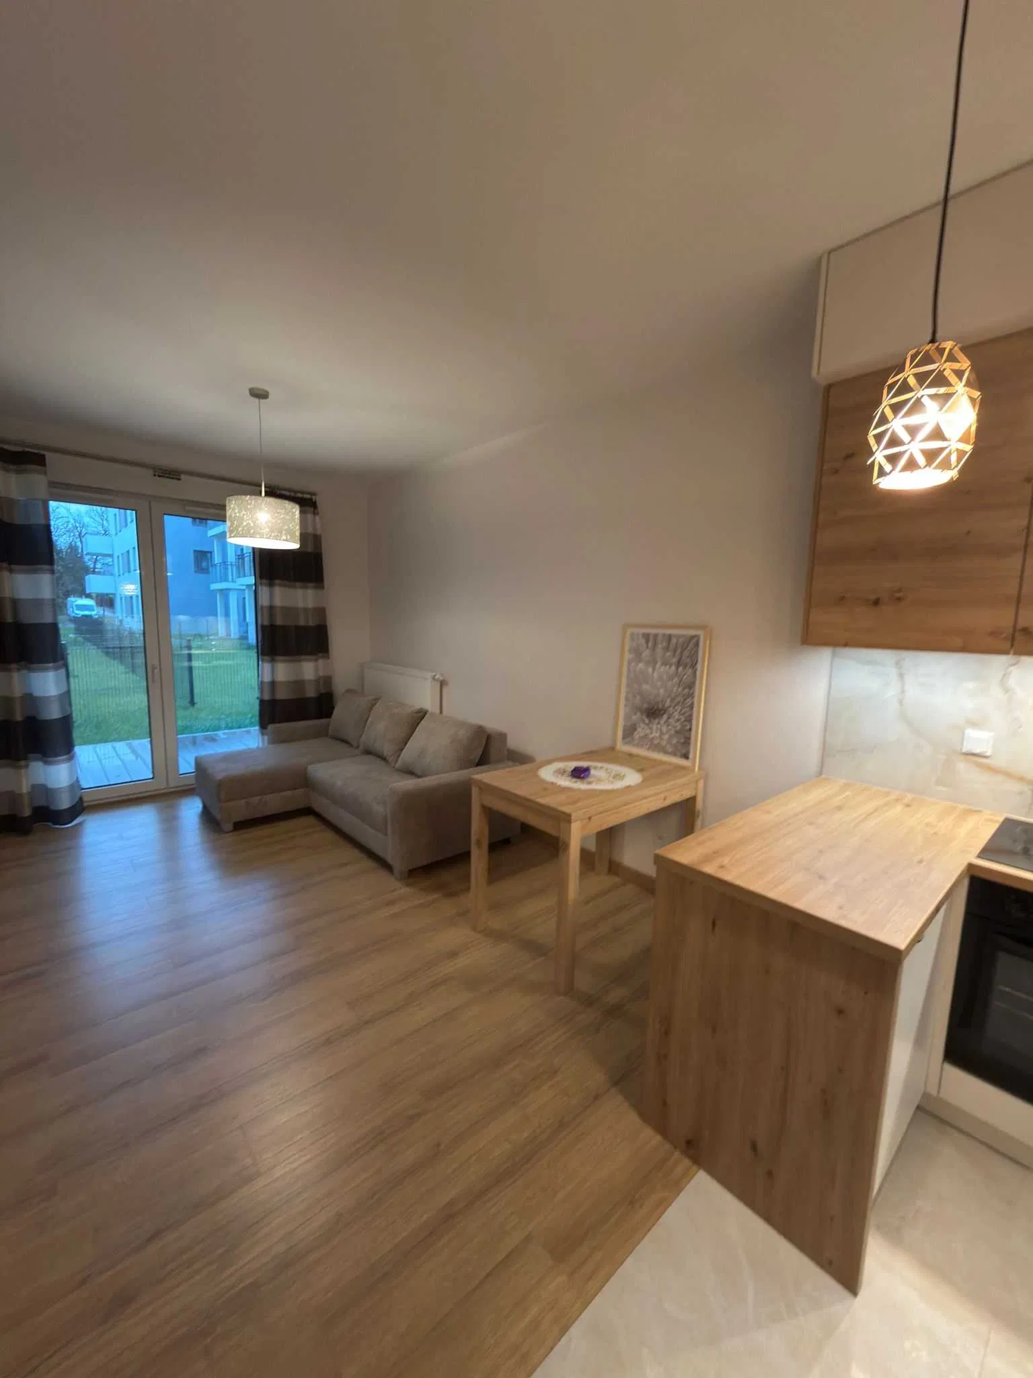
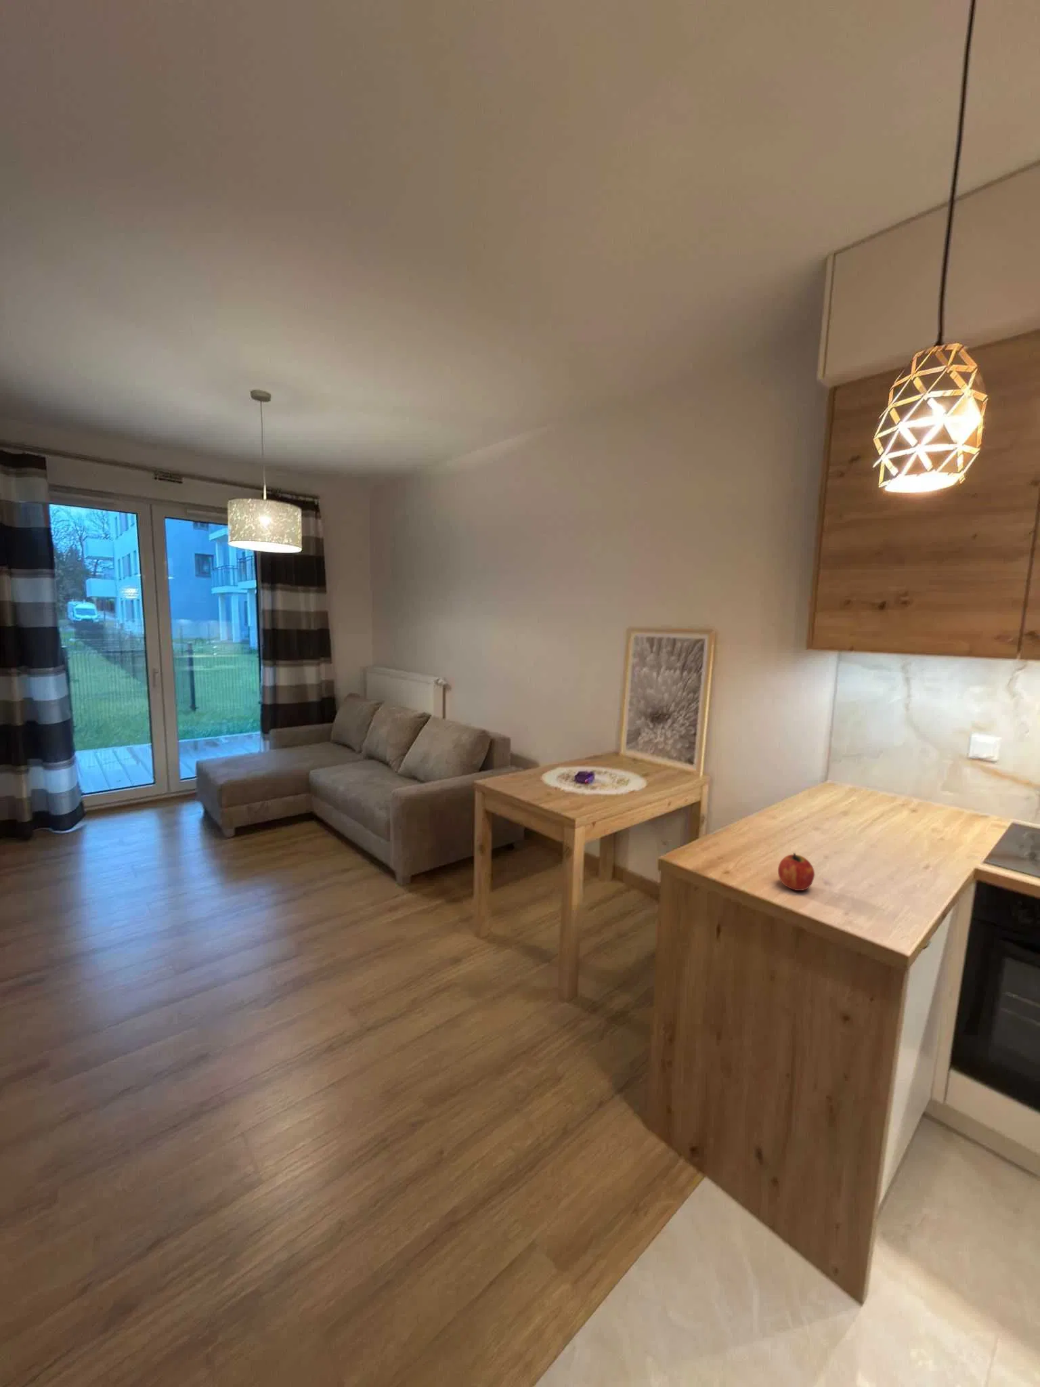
+ fruit [778,853,815,891]
